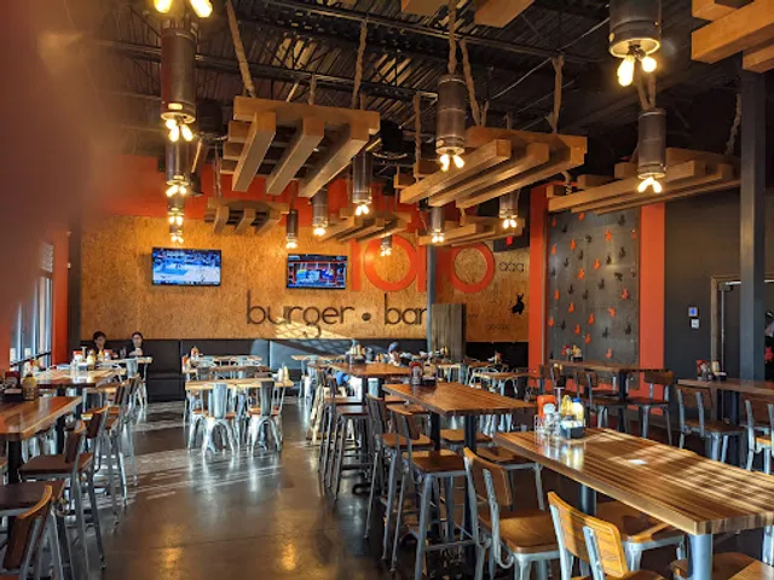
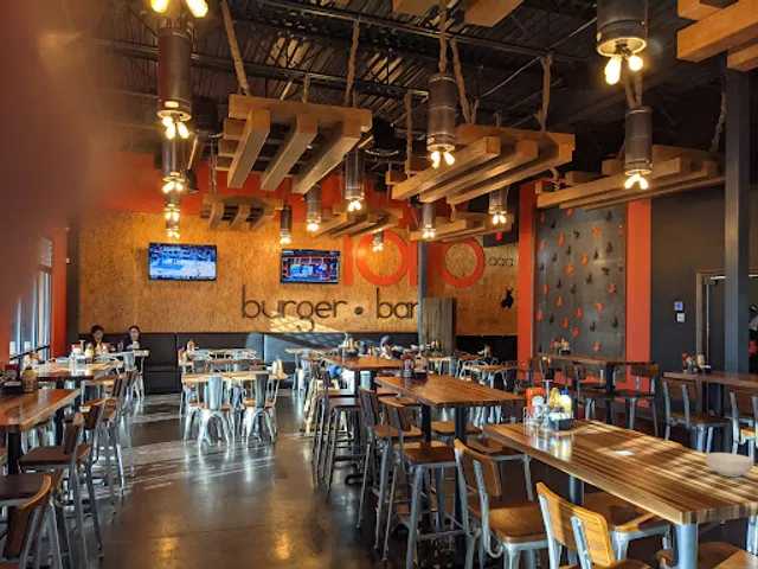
+ cereal bowl [705,452,754,478]
